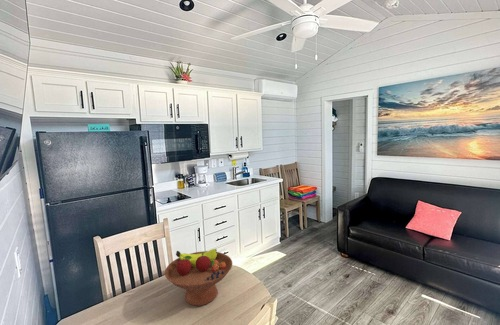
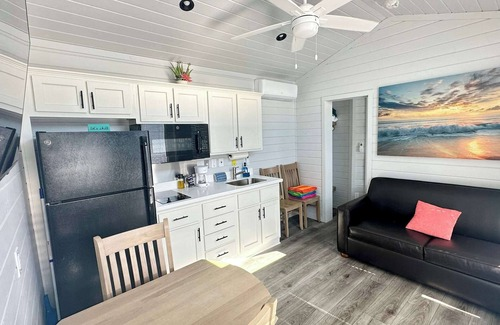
- fruit bowl [164,248,233,307]
